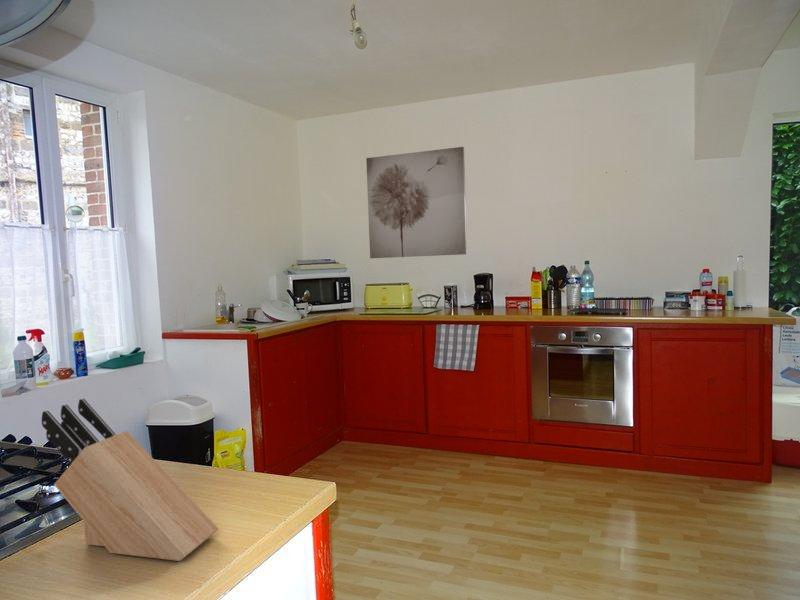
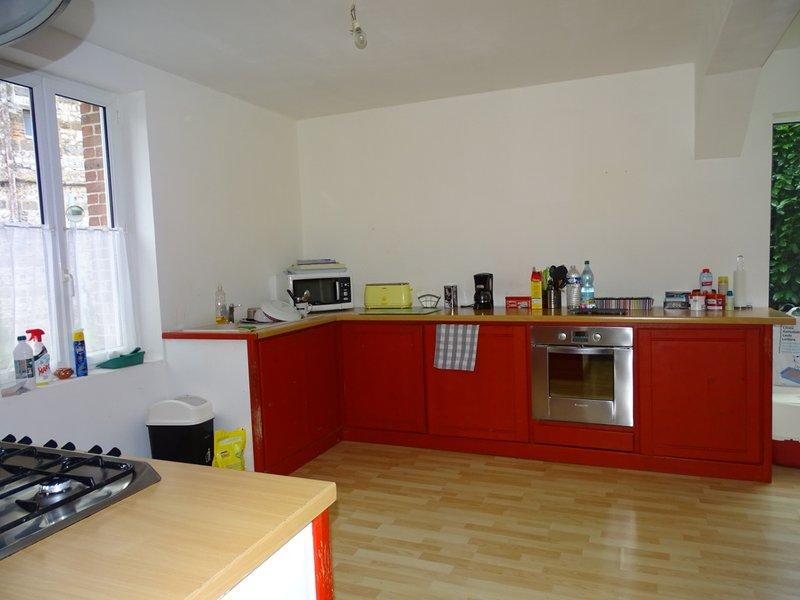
- knife block [40,398,219,562]
- wall art [365,146,468,259]
